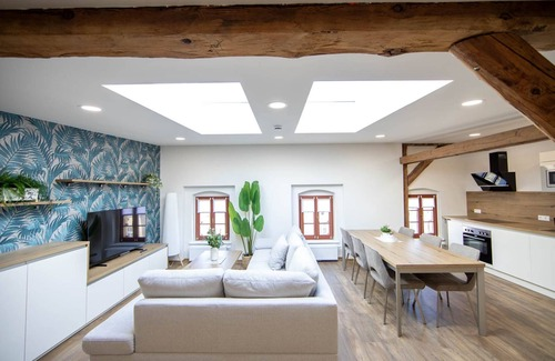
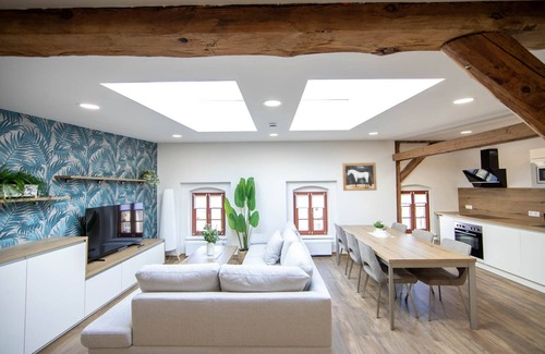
+ wall art [341,161,378,192]
